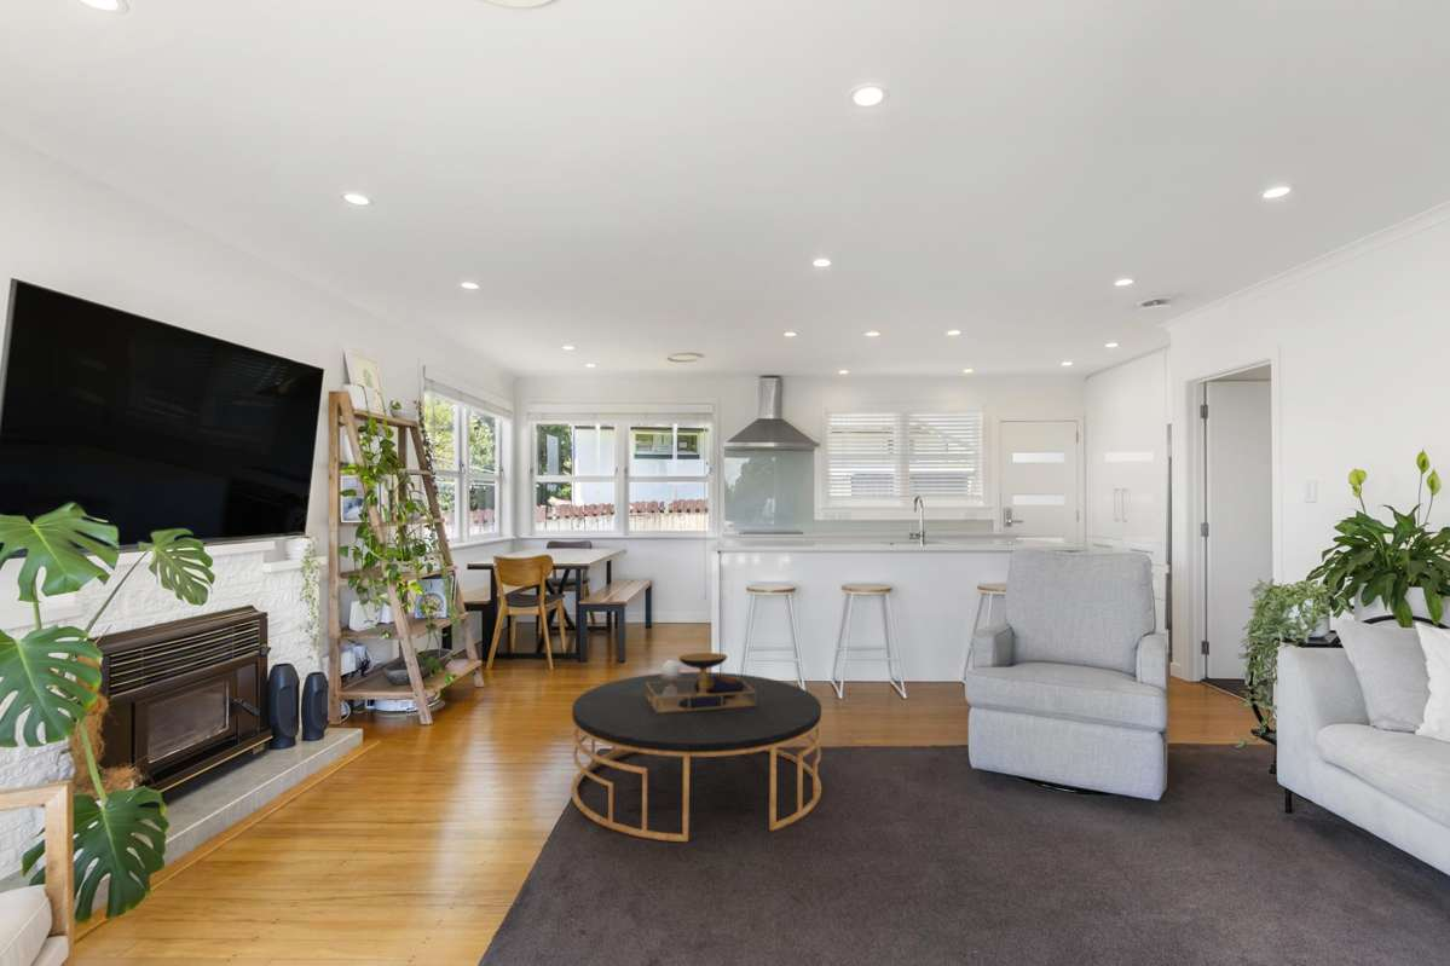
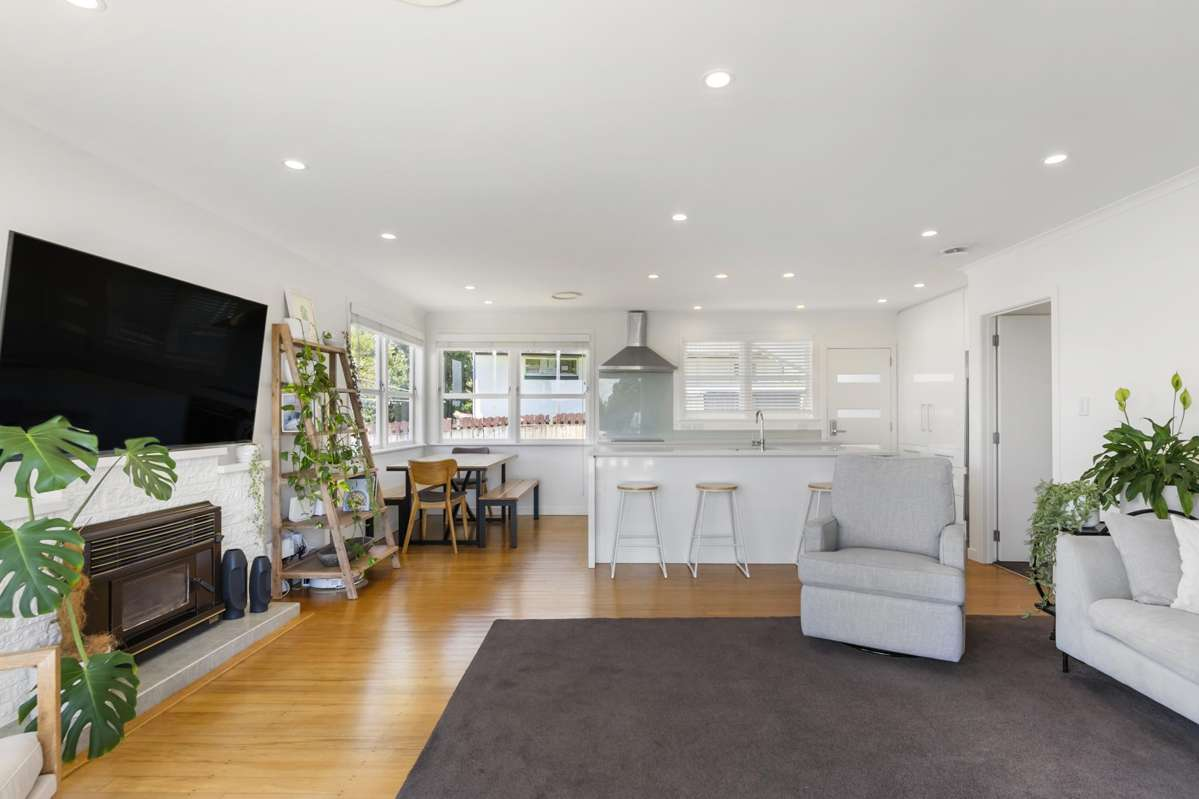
- coffee table [570,652,824,843]
